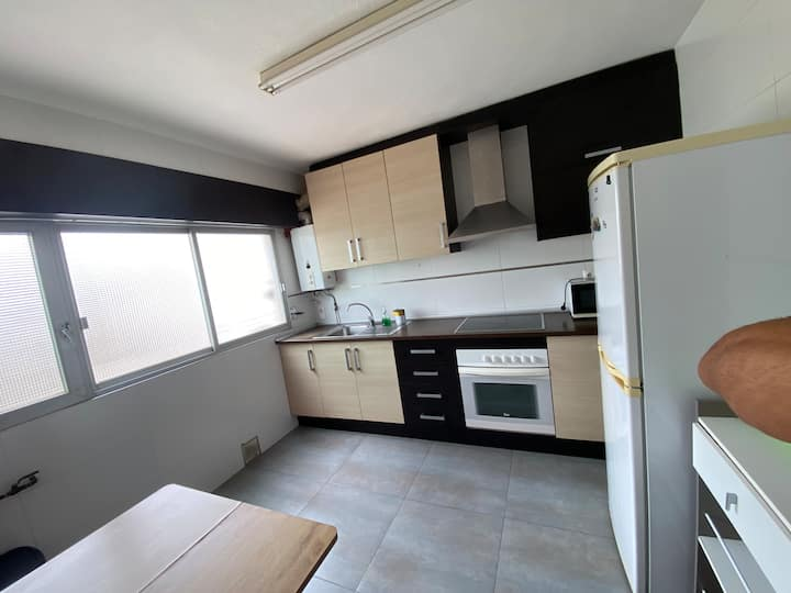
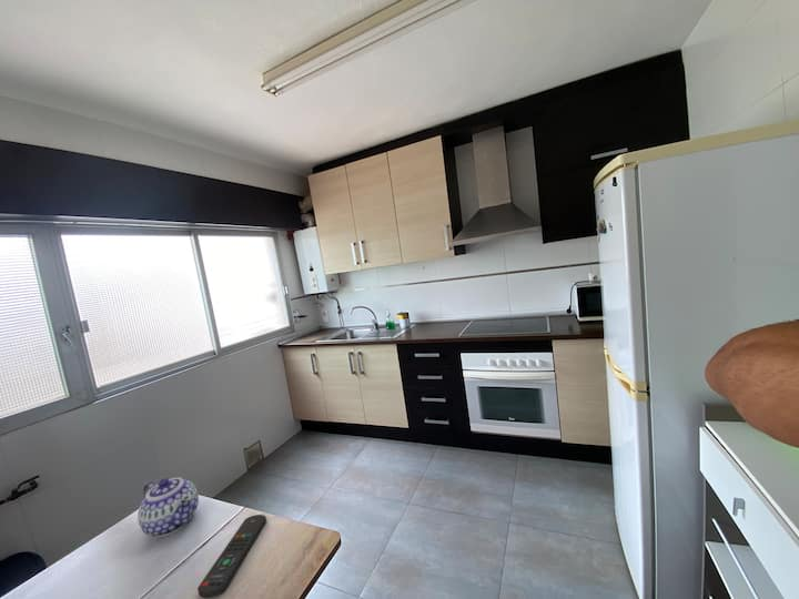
+ remote control [196,514,267,599]
+ teapot [136,476,200,538]
